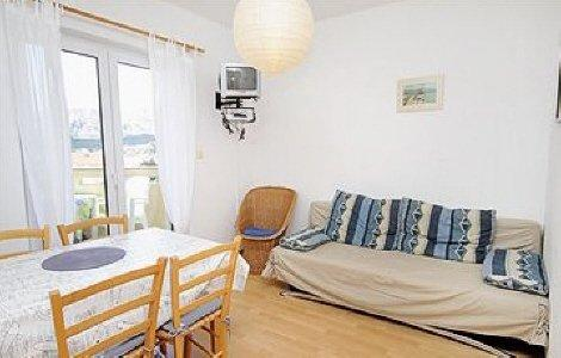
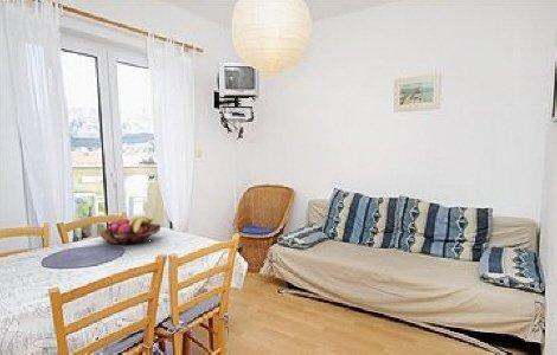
+ fruit basket [98,214,161,246]
